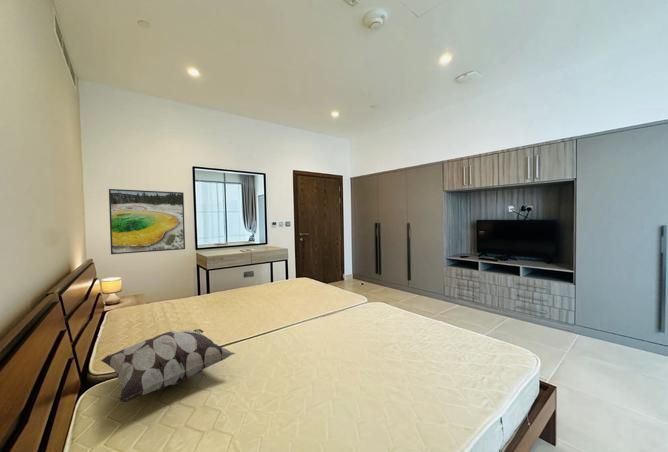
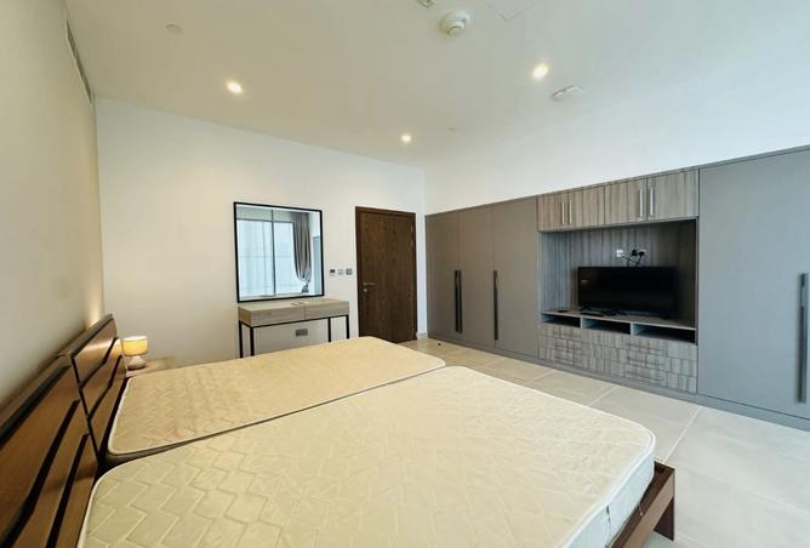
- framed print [108,188,186,255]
- decorative pillow [100,328,237,403]
